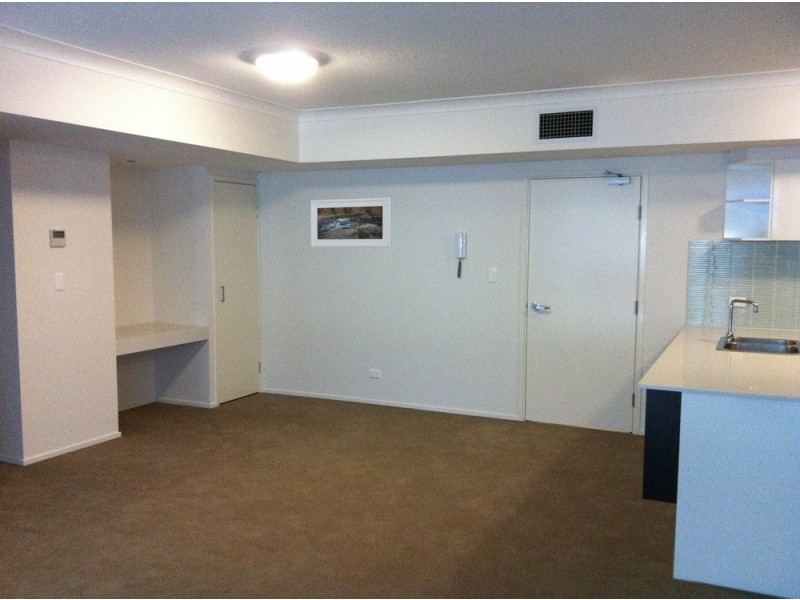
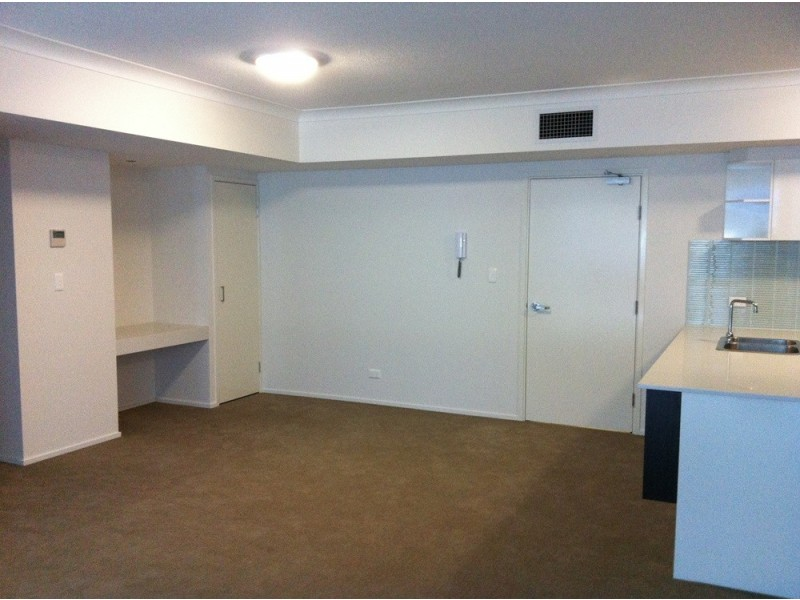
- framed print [310,197,392,248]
